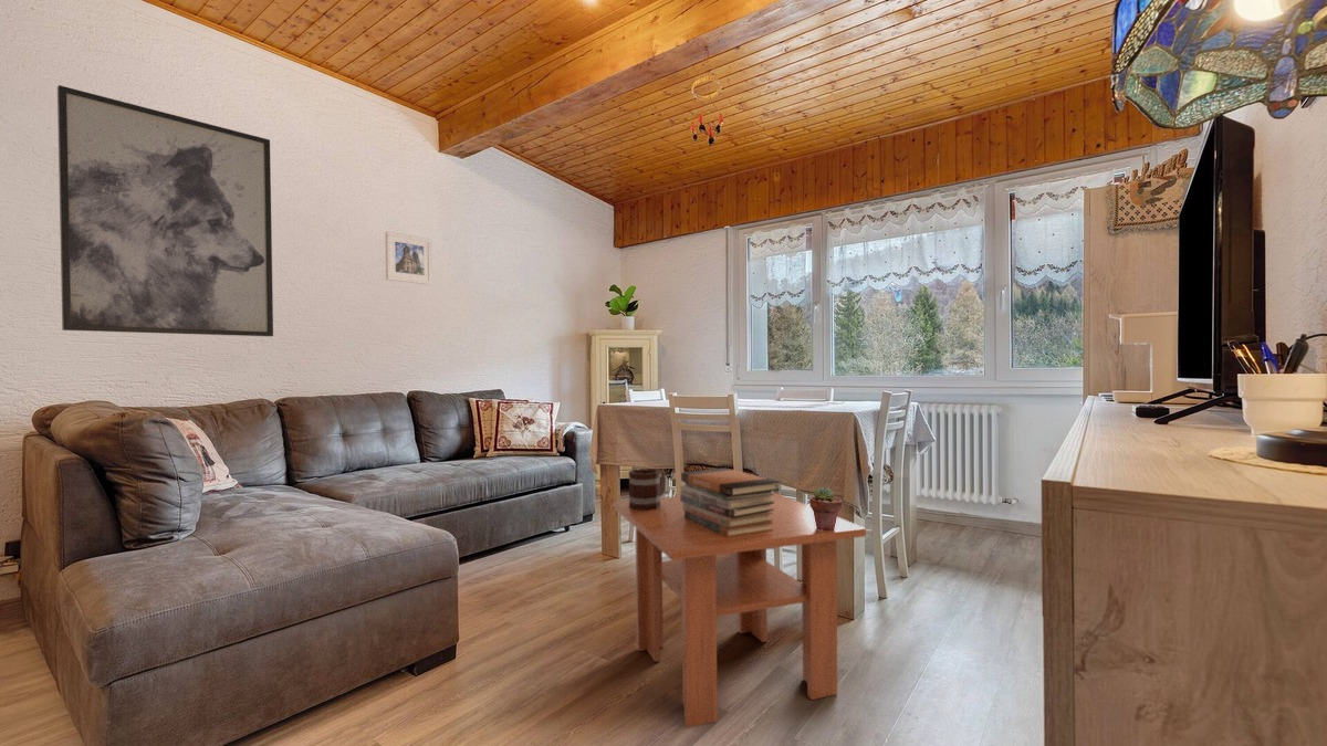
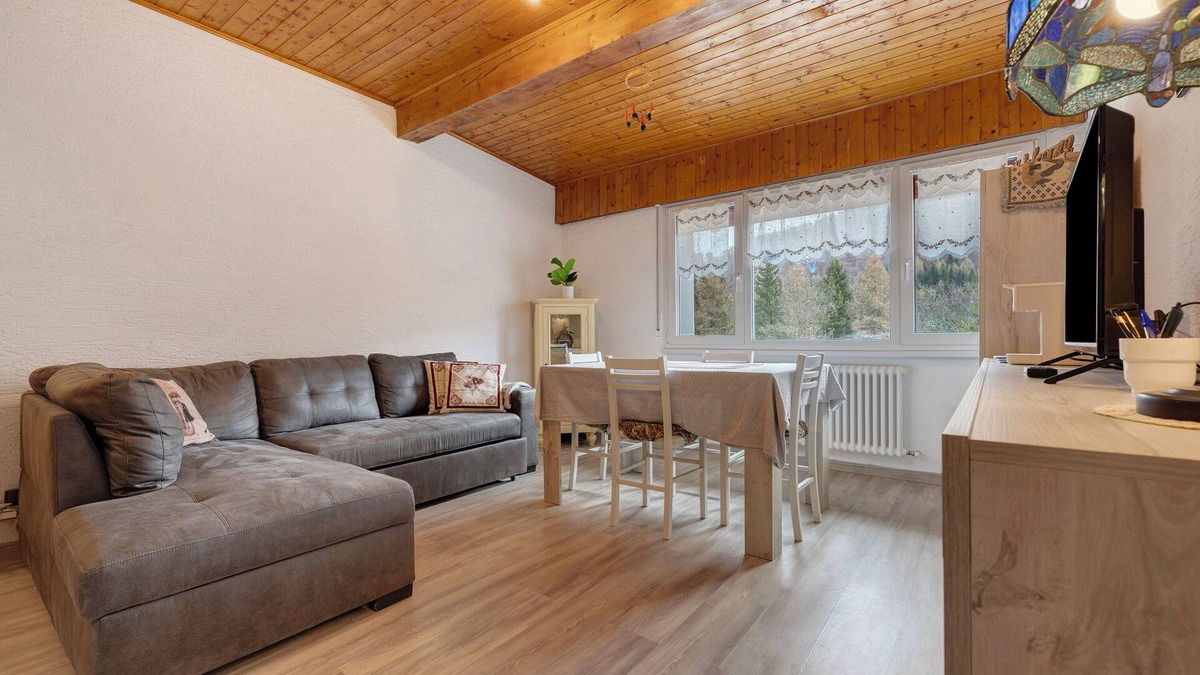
- wall art [56,84,274,337]
- coffee table [613,491,867,728]
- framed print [384,230,433,286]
- potted succulent [808,486,843,530]
- book stack [679,466,781,537]
- mug [627,467,666,511]
